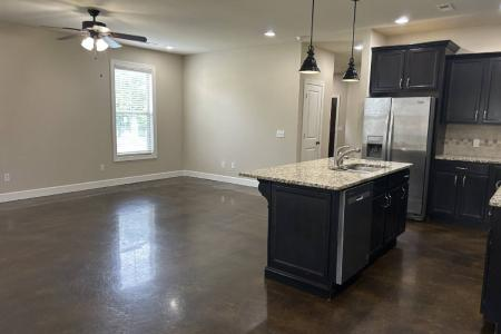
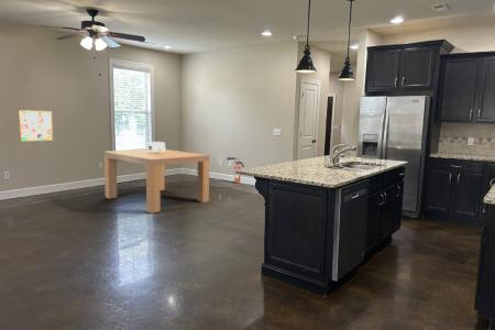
+ fire extinguisher [226,156,245,185]
+ dining table [103,141,211,215]
+ wall art [16,109,54,143]
